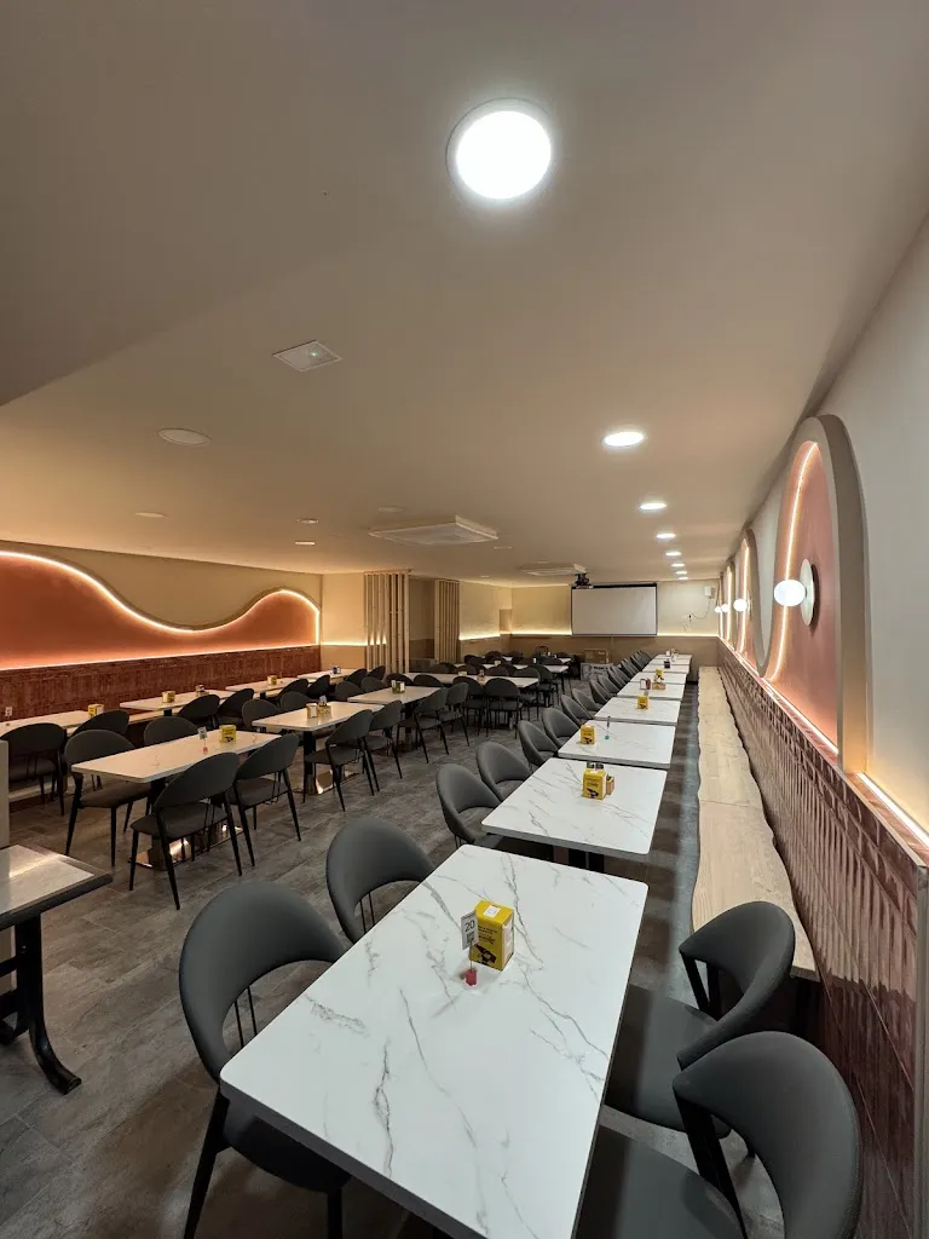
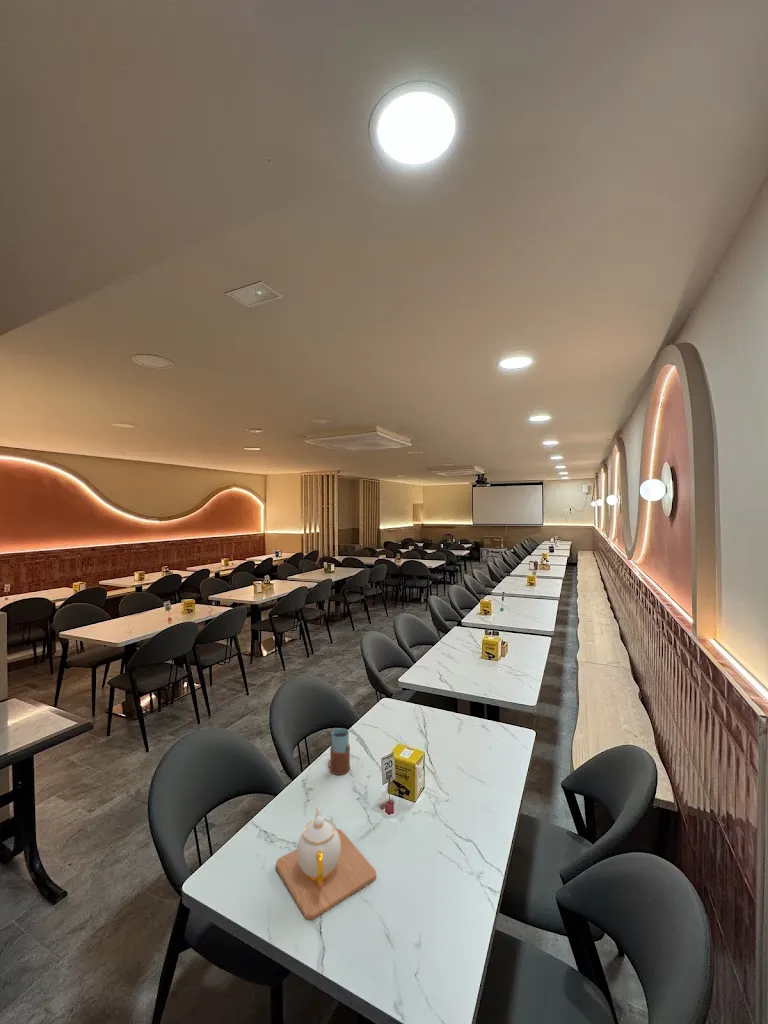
+ drinking glass [327,727,351,776]
+ teapot [275,807,377,921]
